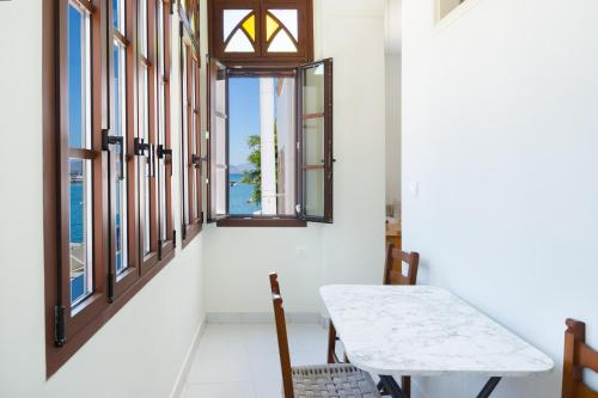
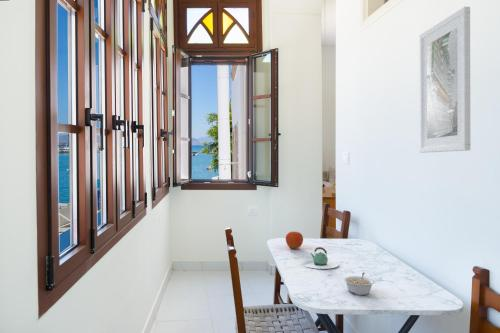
+ fruit [285,231,304,250]
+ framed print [418,6,471,154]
+ legume [343,272,375,296]
+ teapot [303,246,340,270]
